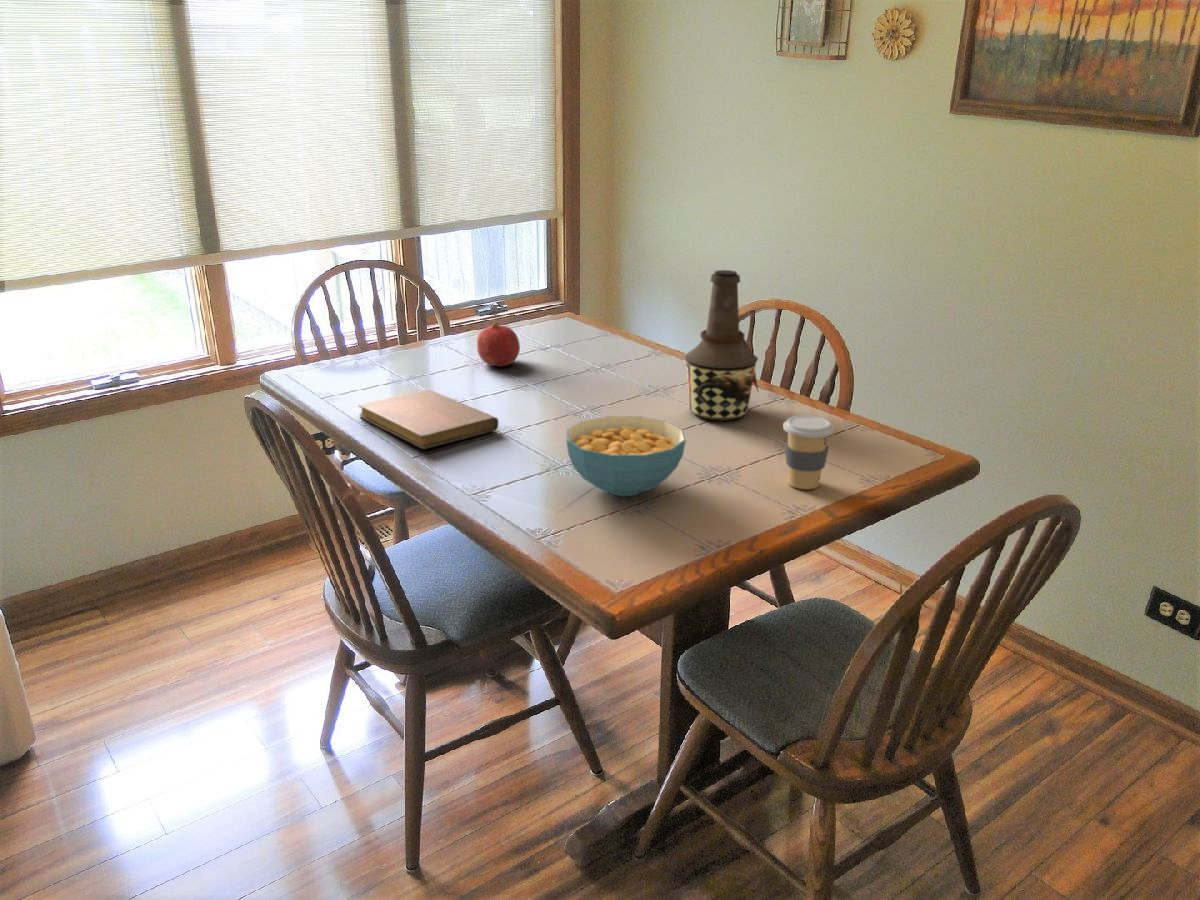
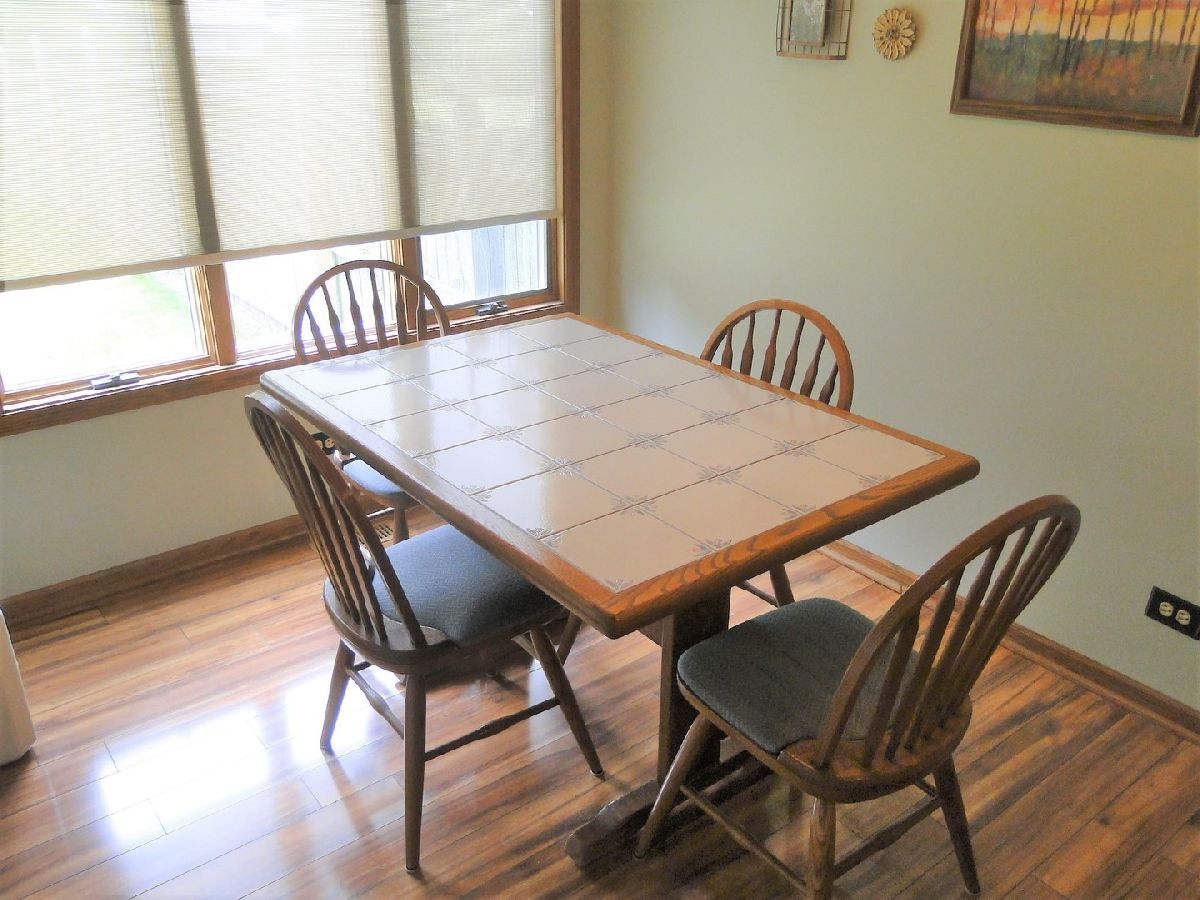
- fruit [476,322,521,368]
- bottle [684,269,760,421]
- coffee cup [782,414,835,490]
- cereal bowl [565,415,687,497]
- notebook [357,389,500,450]
